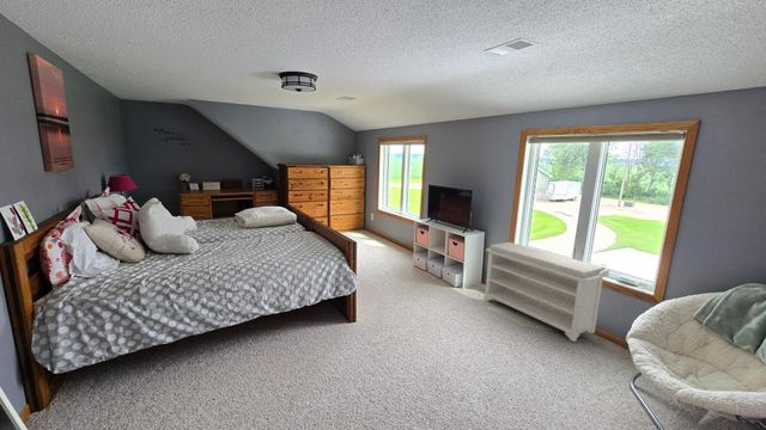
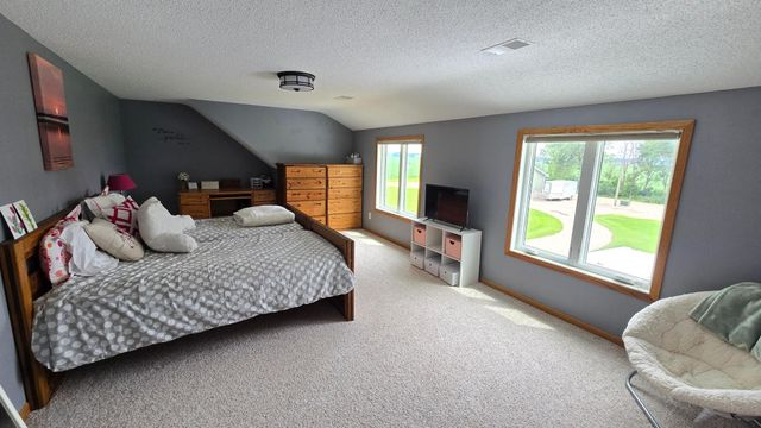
- bench [484,241,610,343]
